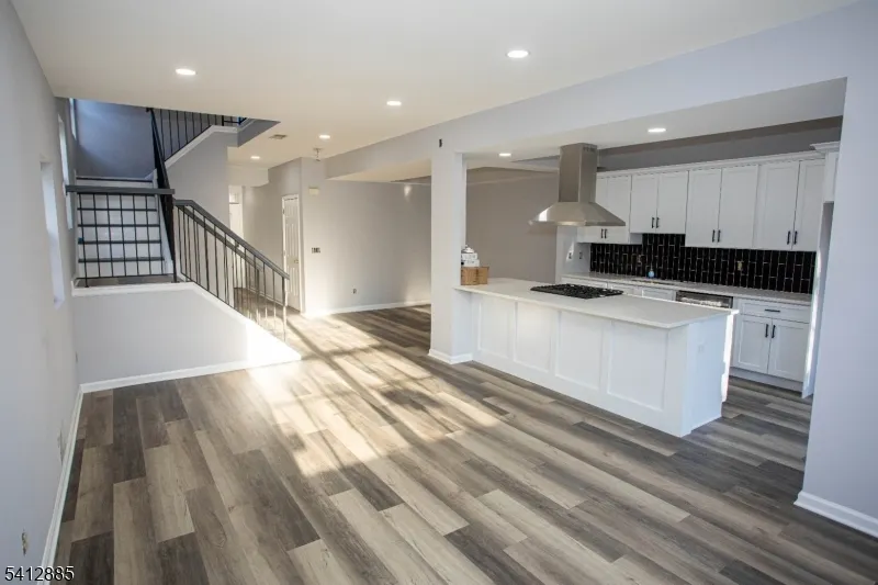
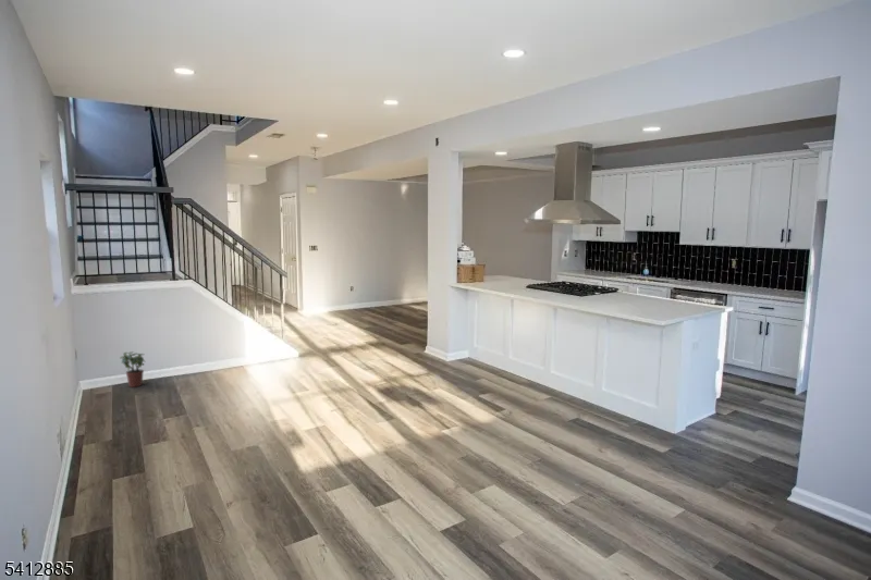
+ potted plant [119,350,145,388]
